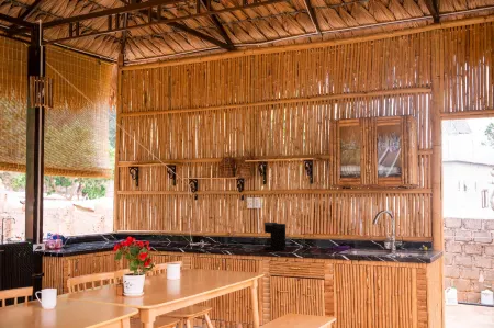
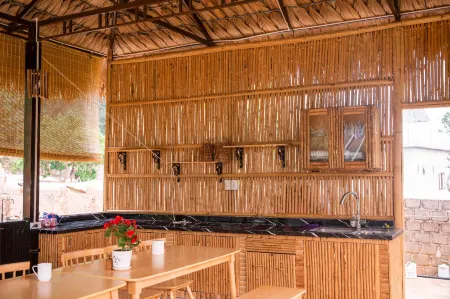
- coffee maker [263,222,287,251]
